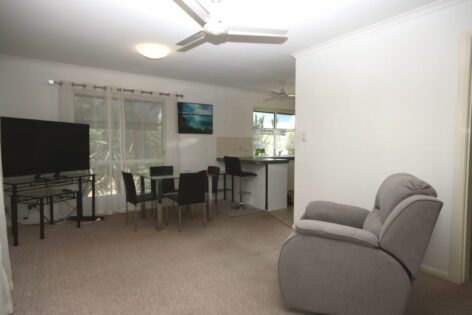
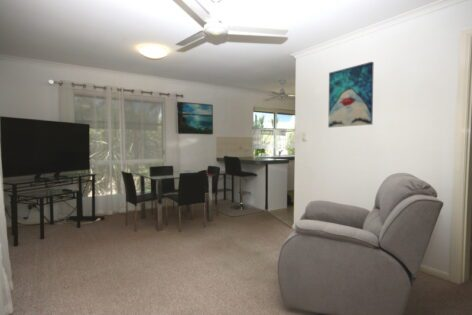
+ wall art [327,61,375,128]
